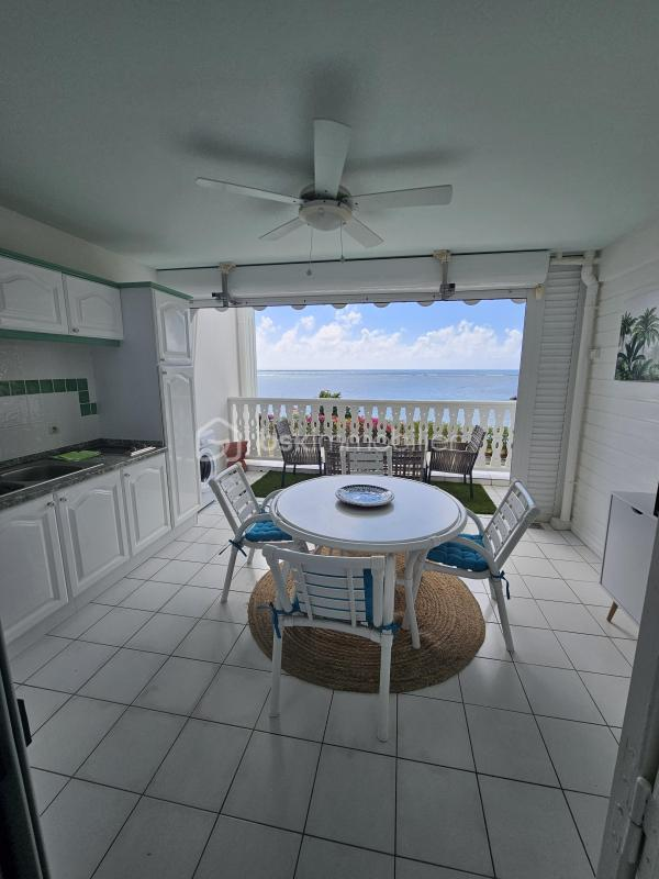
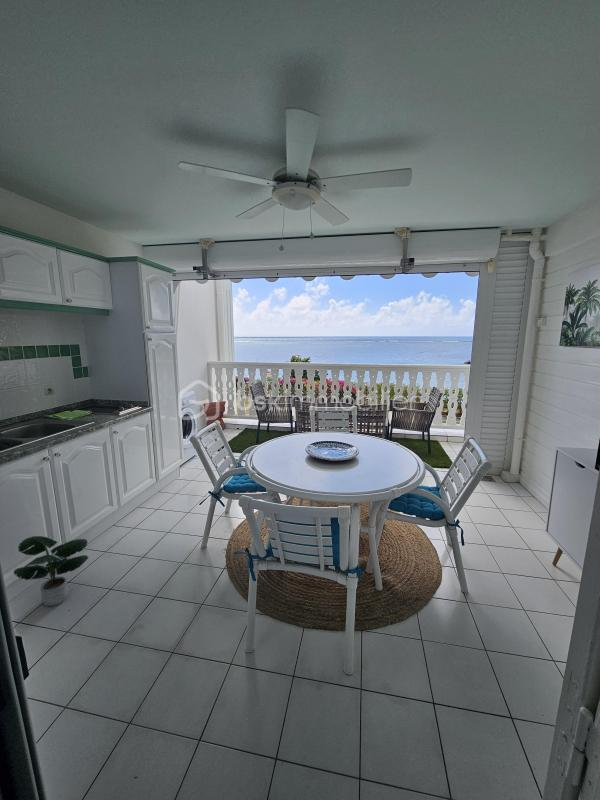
+ potted plant [12,535,89,607]
